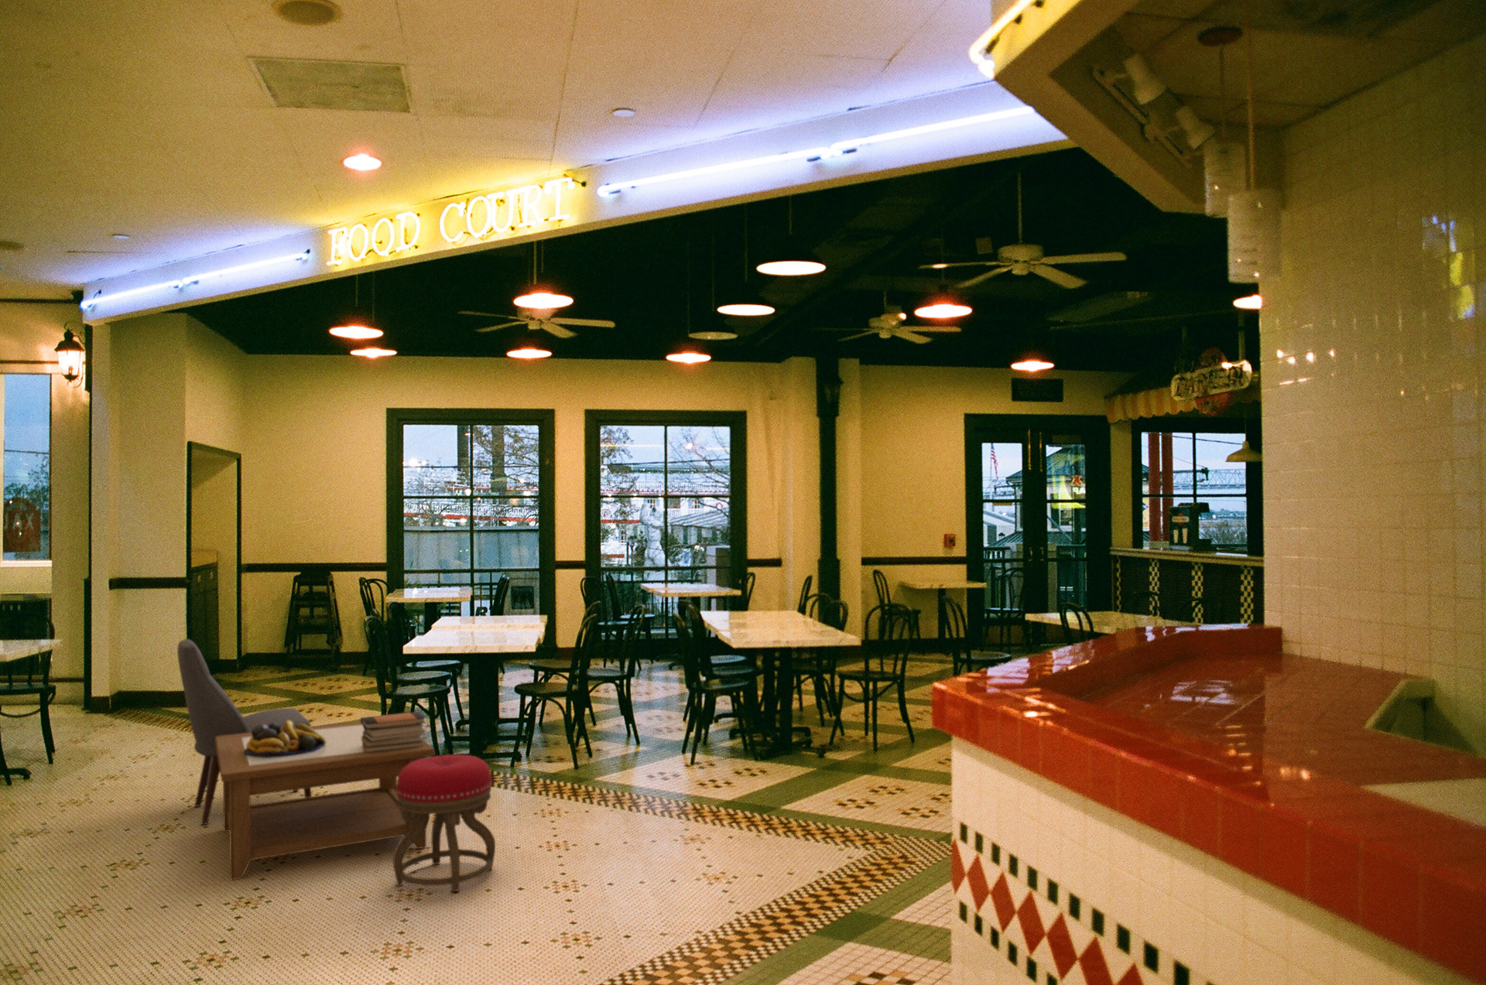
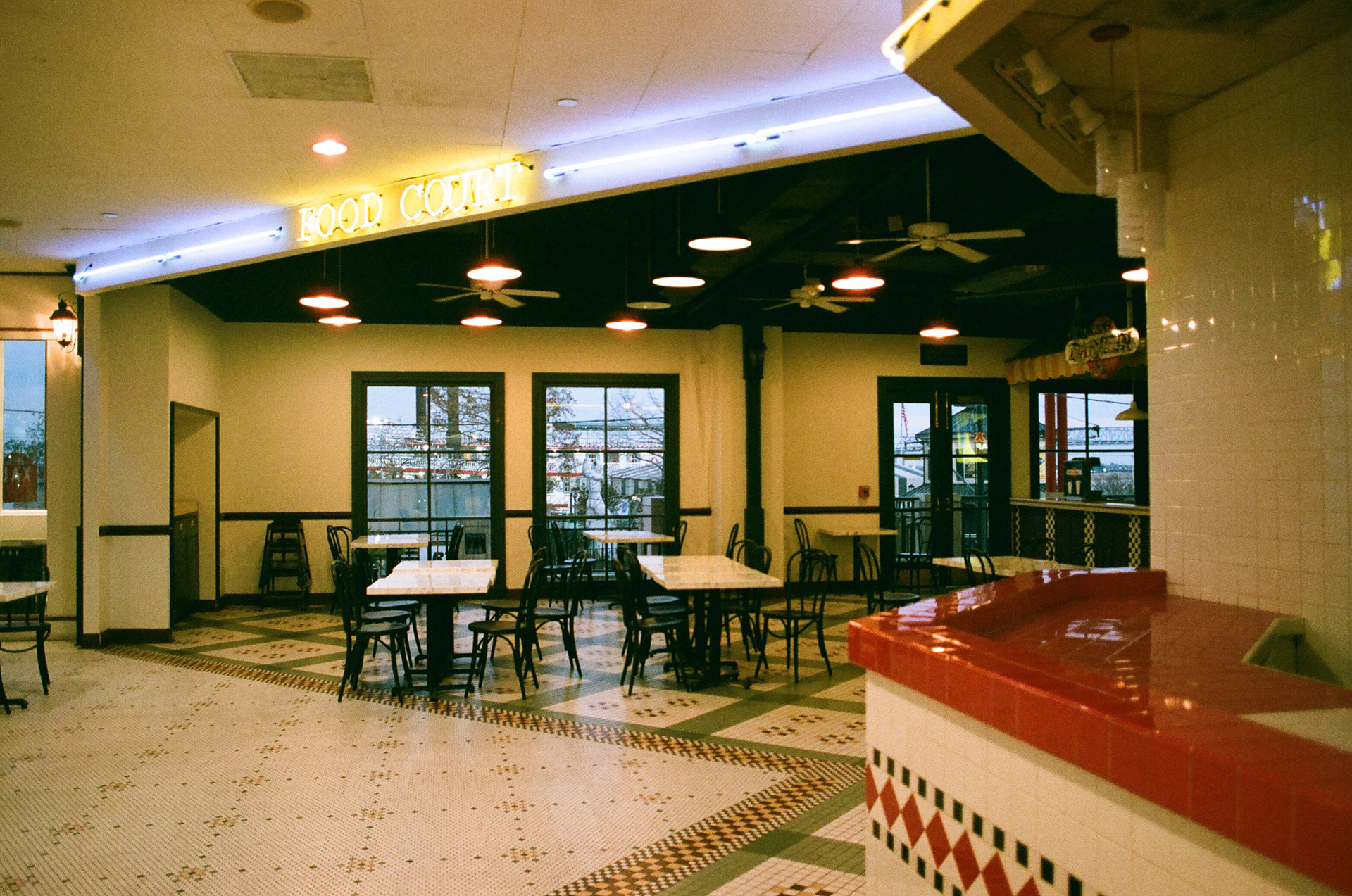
- chair [177,639,312,826]
- coffee table [215,720,435,882]
- book stack [359,711,428,752]
- fruit bowl [244,720,325,755]
- stool [392,754,496,893]
